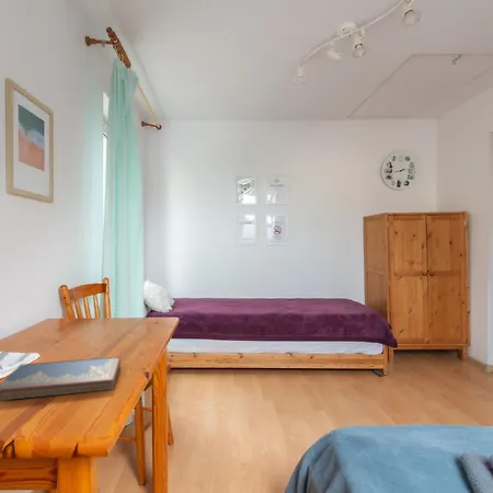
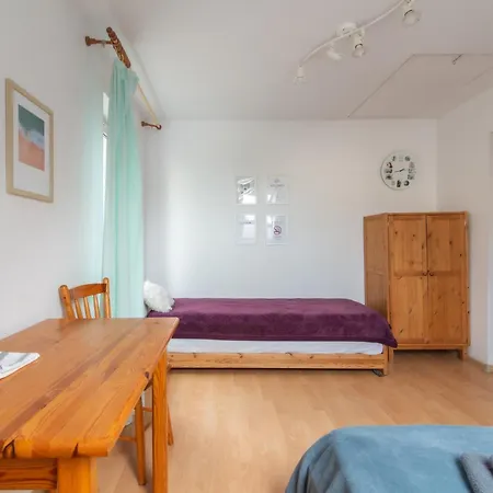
- hardcover book [0,356,121,402]
